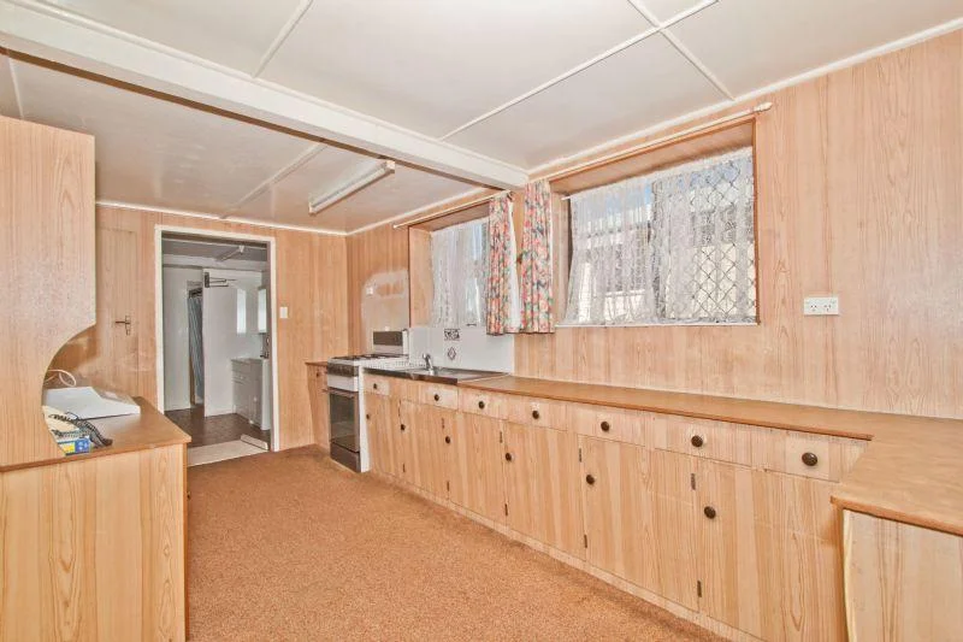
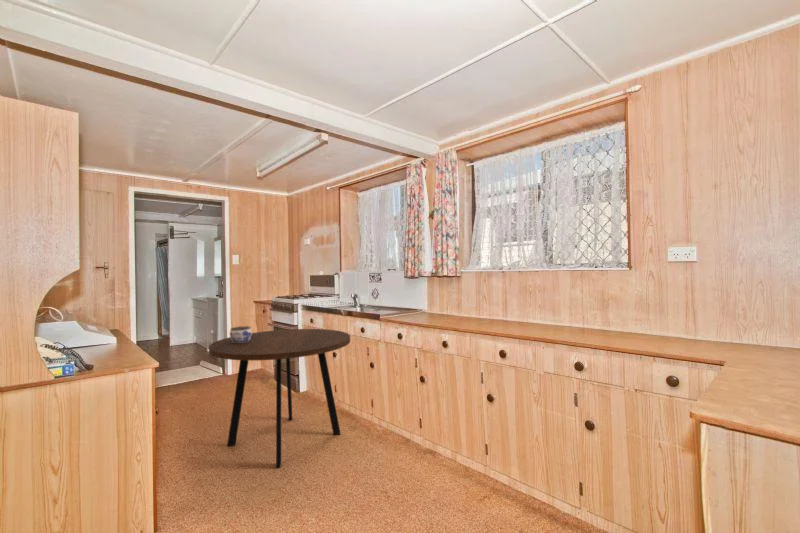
+ dining table [208,328,351,469]
+ jar [229,325,253,343]
